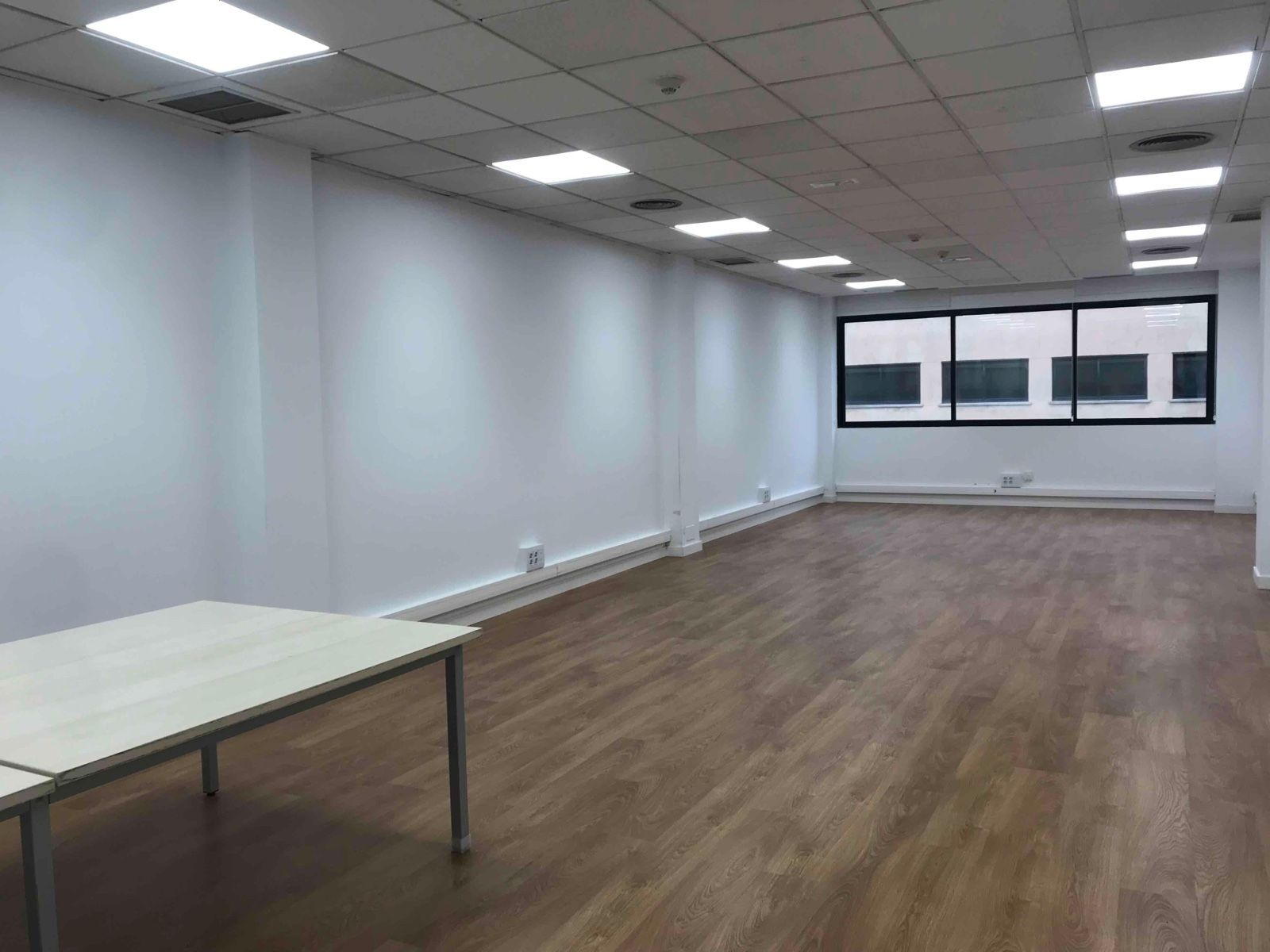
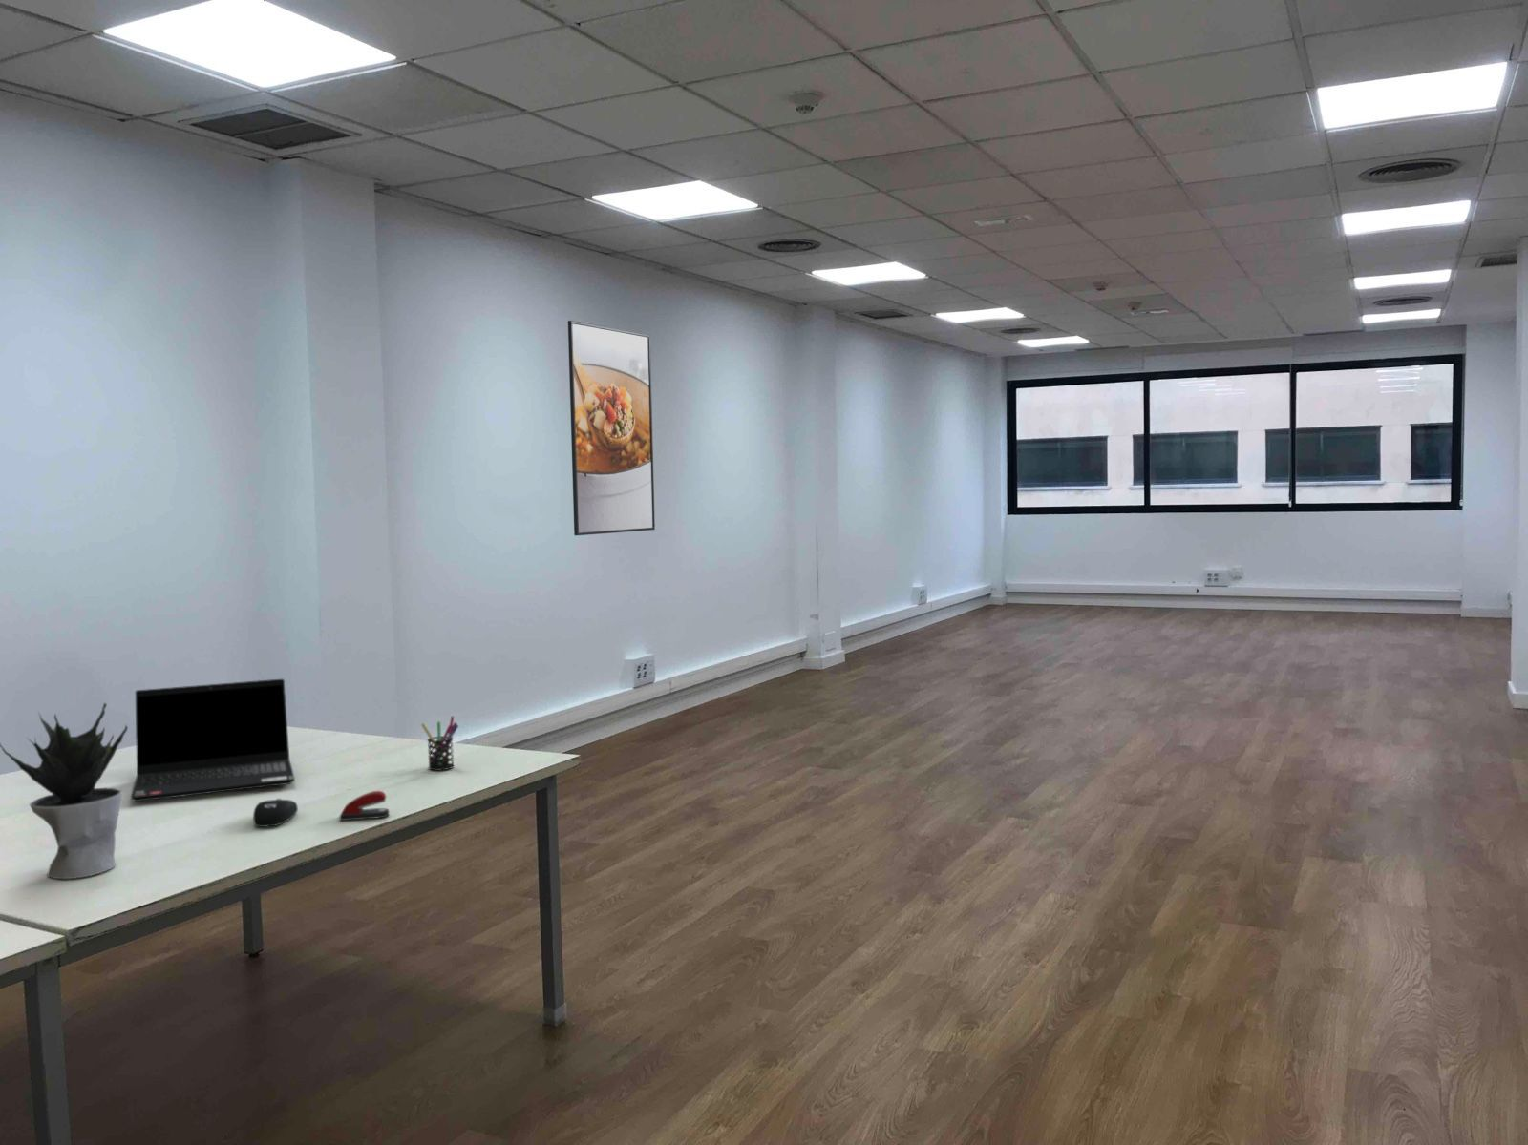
+ potted plant [0,701,129,879]
+ stapler [339,790,390,821]
+ computer mouse [253,797,298,829]
+ pen holder [420,714,460,772]
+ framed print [567,320,656,536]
+ laptop computer [130,678,296,802]
